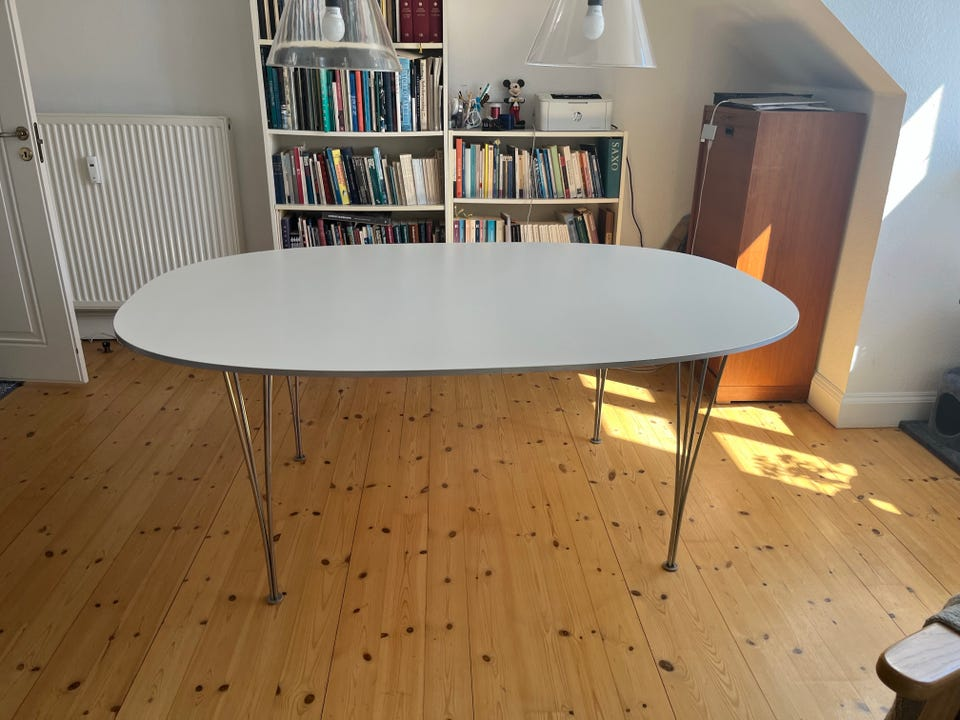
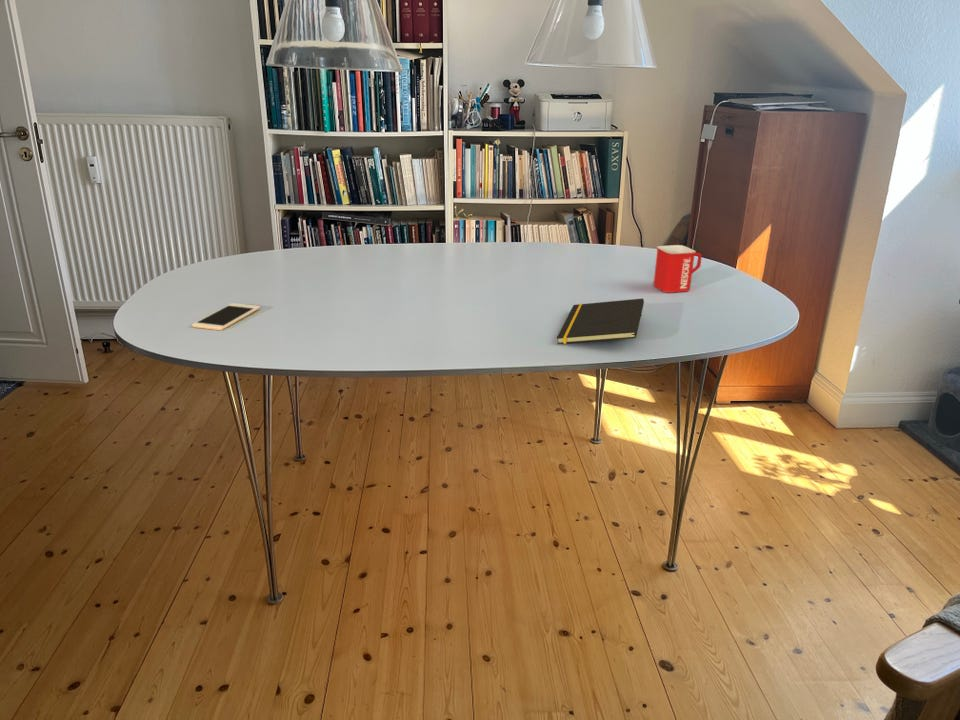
+ mug [652,244,703,294]
+ cell phone [191,302,261,331]
+ notepad [556,298,645,345]
